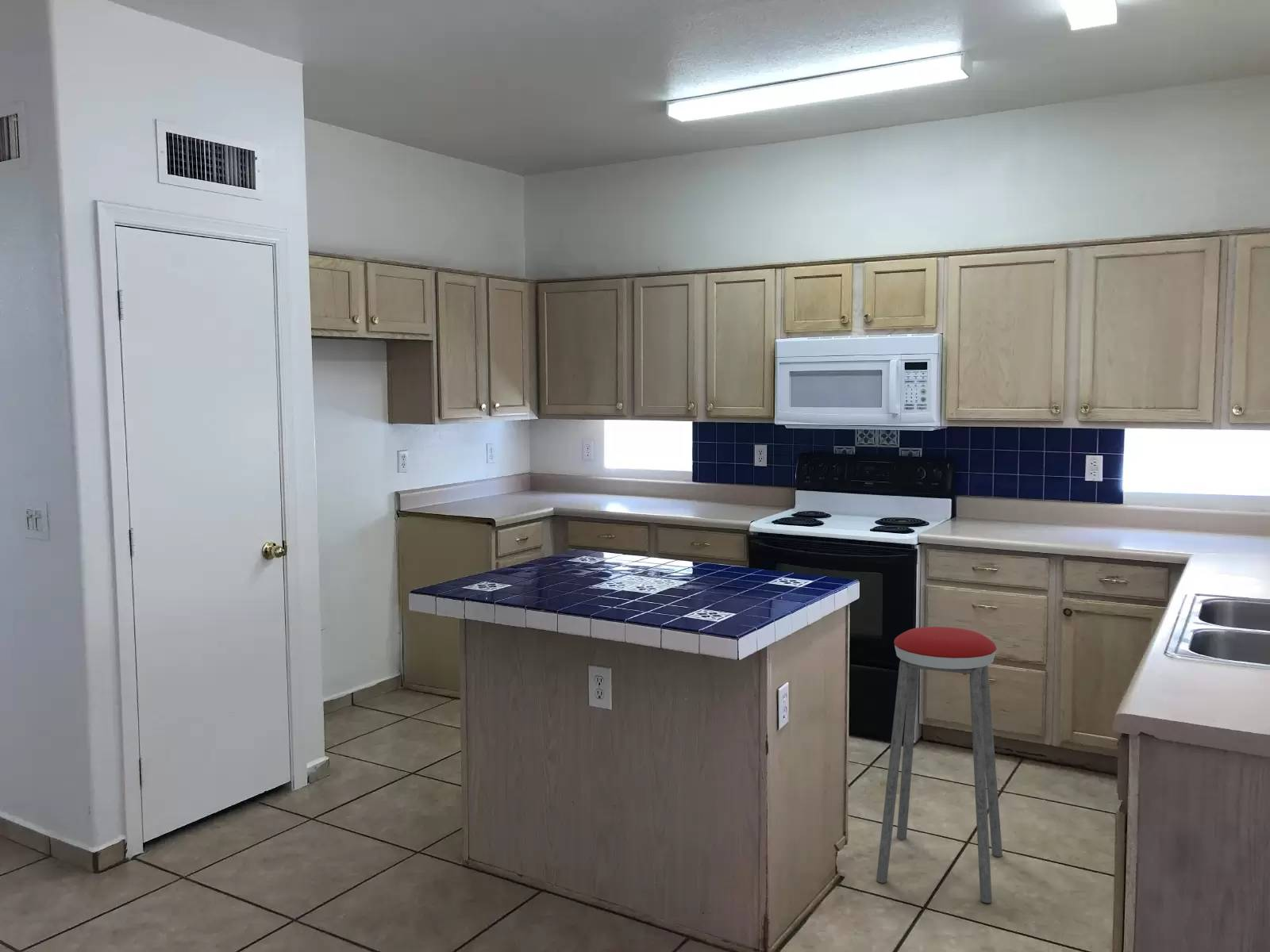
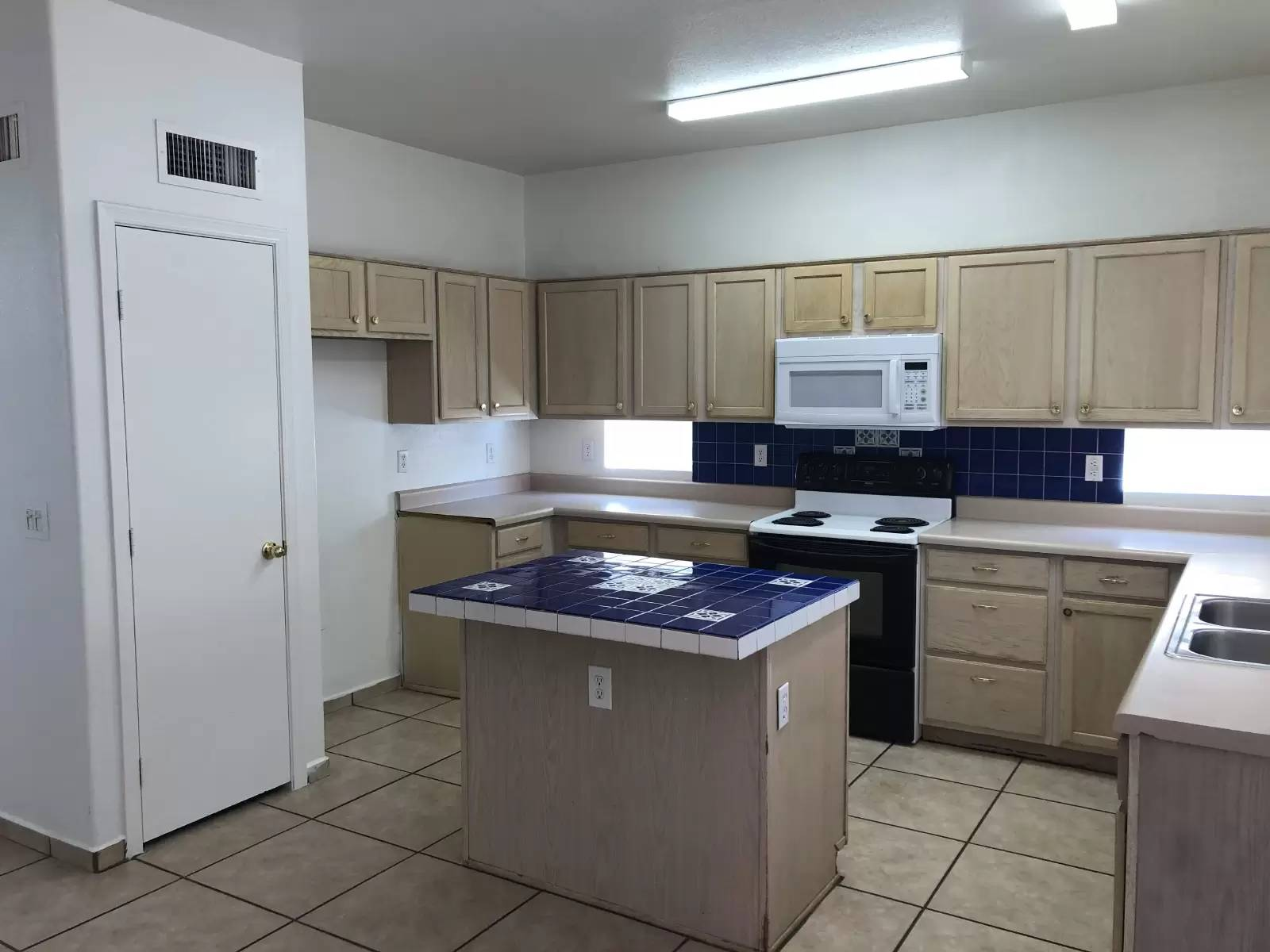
- music stool [876,626,1003,904]
